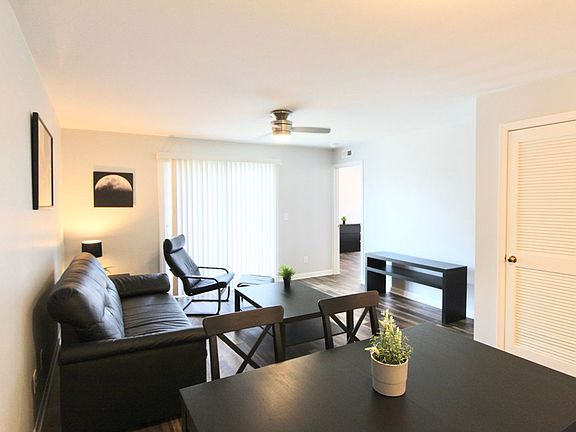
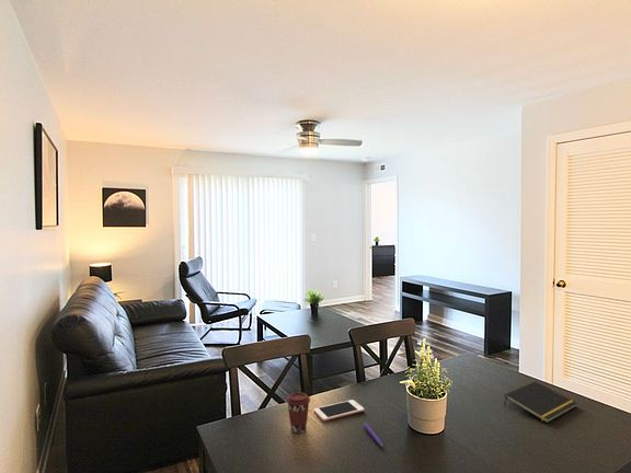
+ cell phone [313,399,365,423]
+ notepad [503,380,578,424]
+ pen [363,422,383,447]
+ coffee cup [286,391,311,435]
